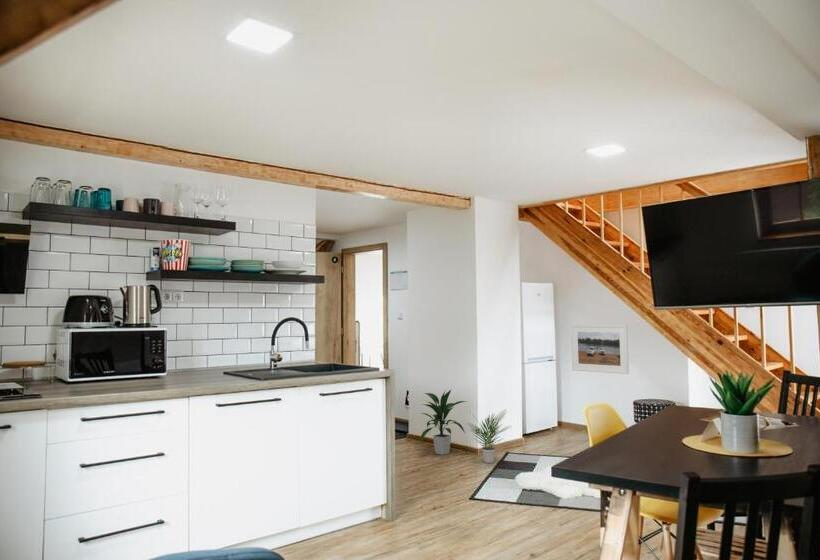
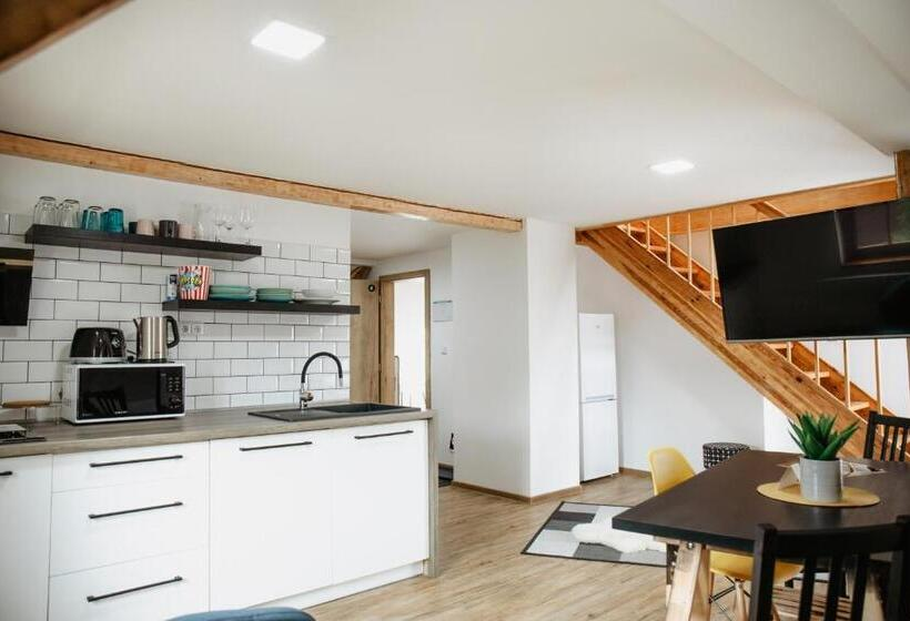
- potted plant [465,408,512,464]
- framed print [570,324,630,375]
- indoor plant [419,387,468,456]
